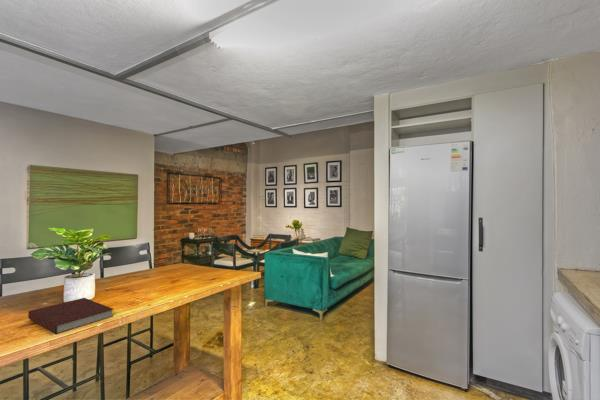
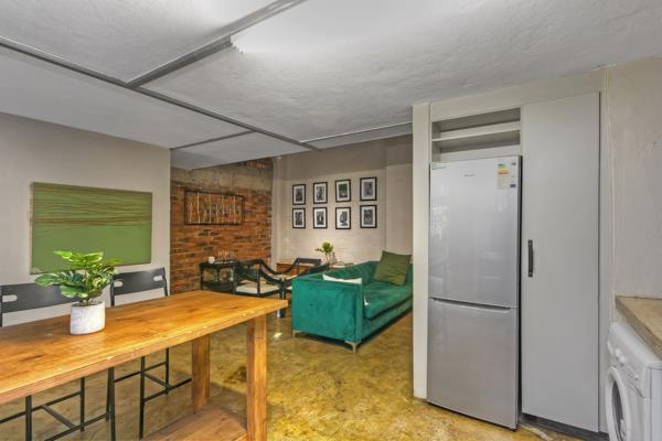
- notebook [27,297,114,335]
